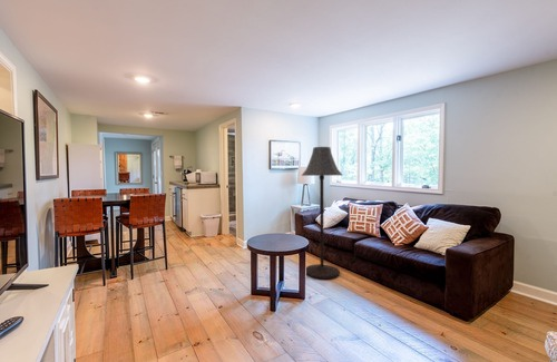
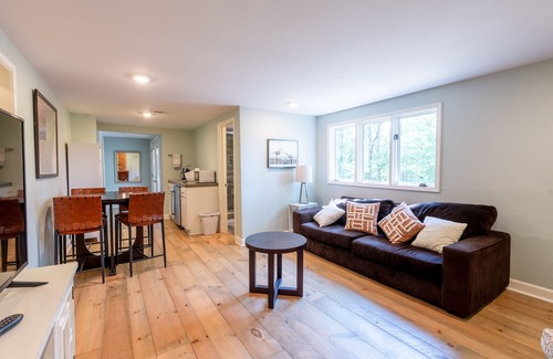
- floor lamp [301,146,343,280]
